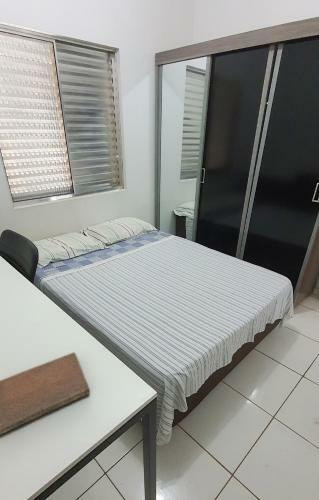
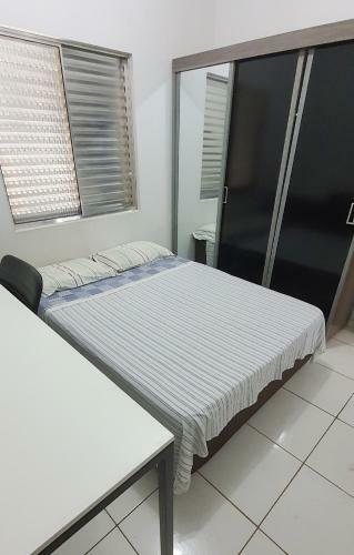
- notebook [0,351,91,436]
